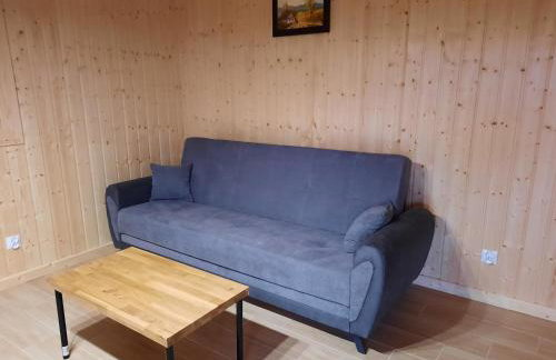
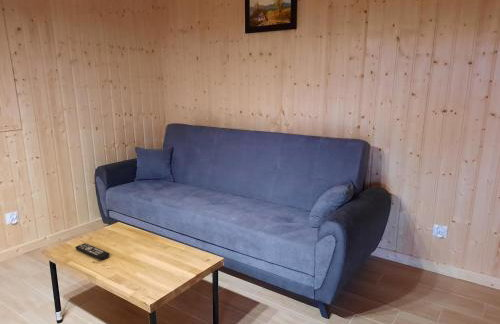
+ remote control [74,242,111,261]
